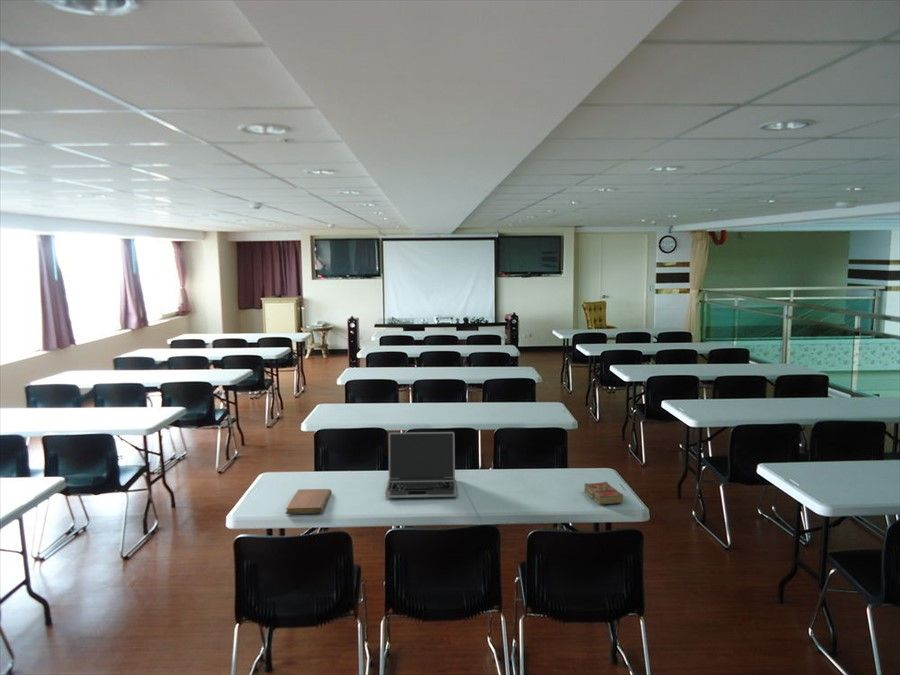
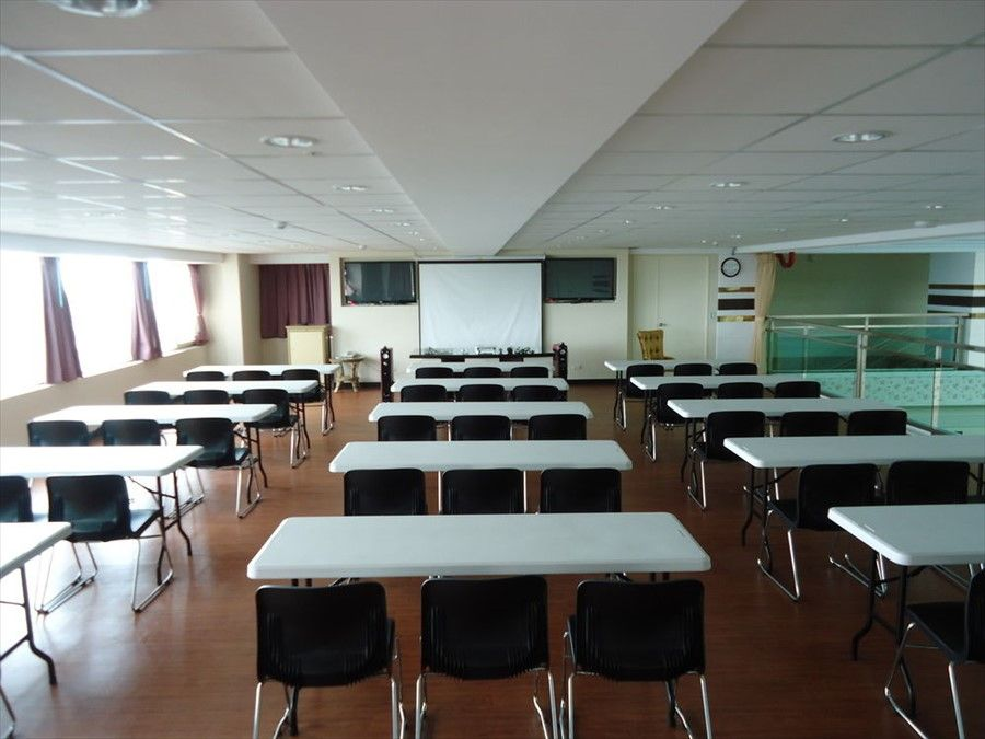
- notebook [285,488,332,515]
- laptop [384,431,458,499]
- book [583,481,624,505]
